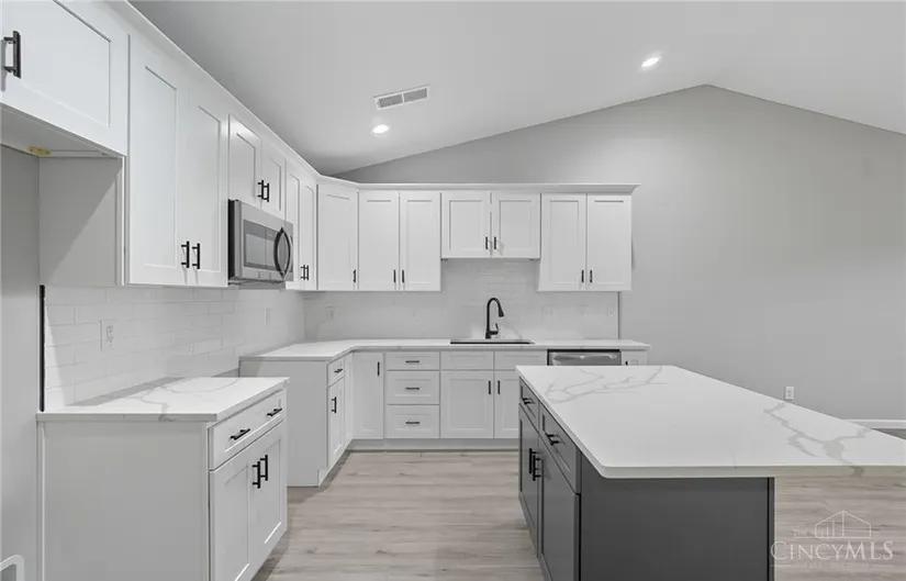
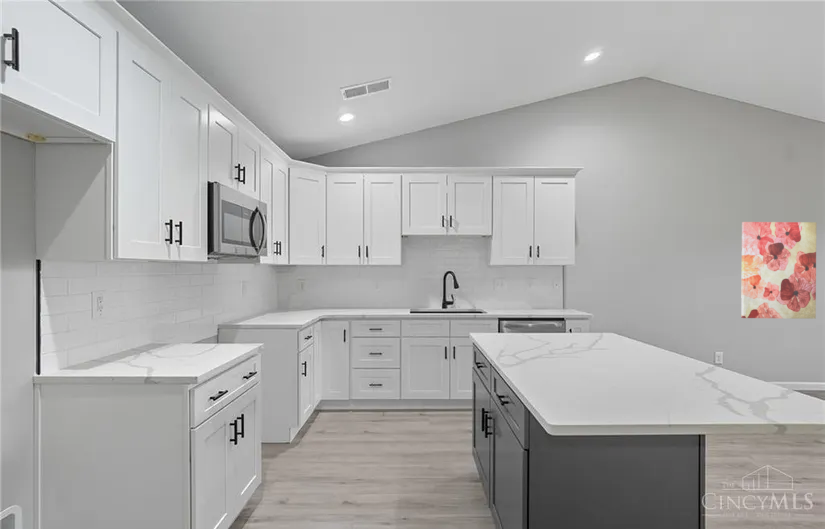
+ wall art [740,221,817,320]
